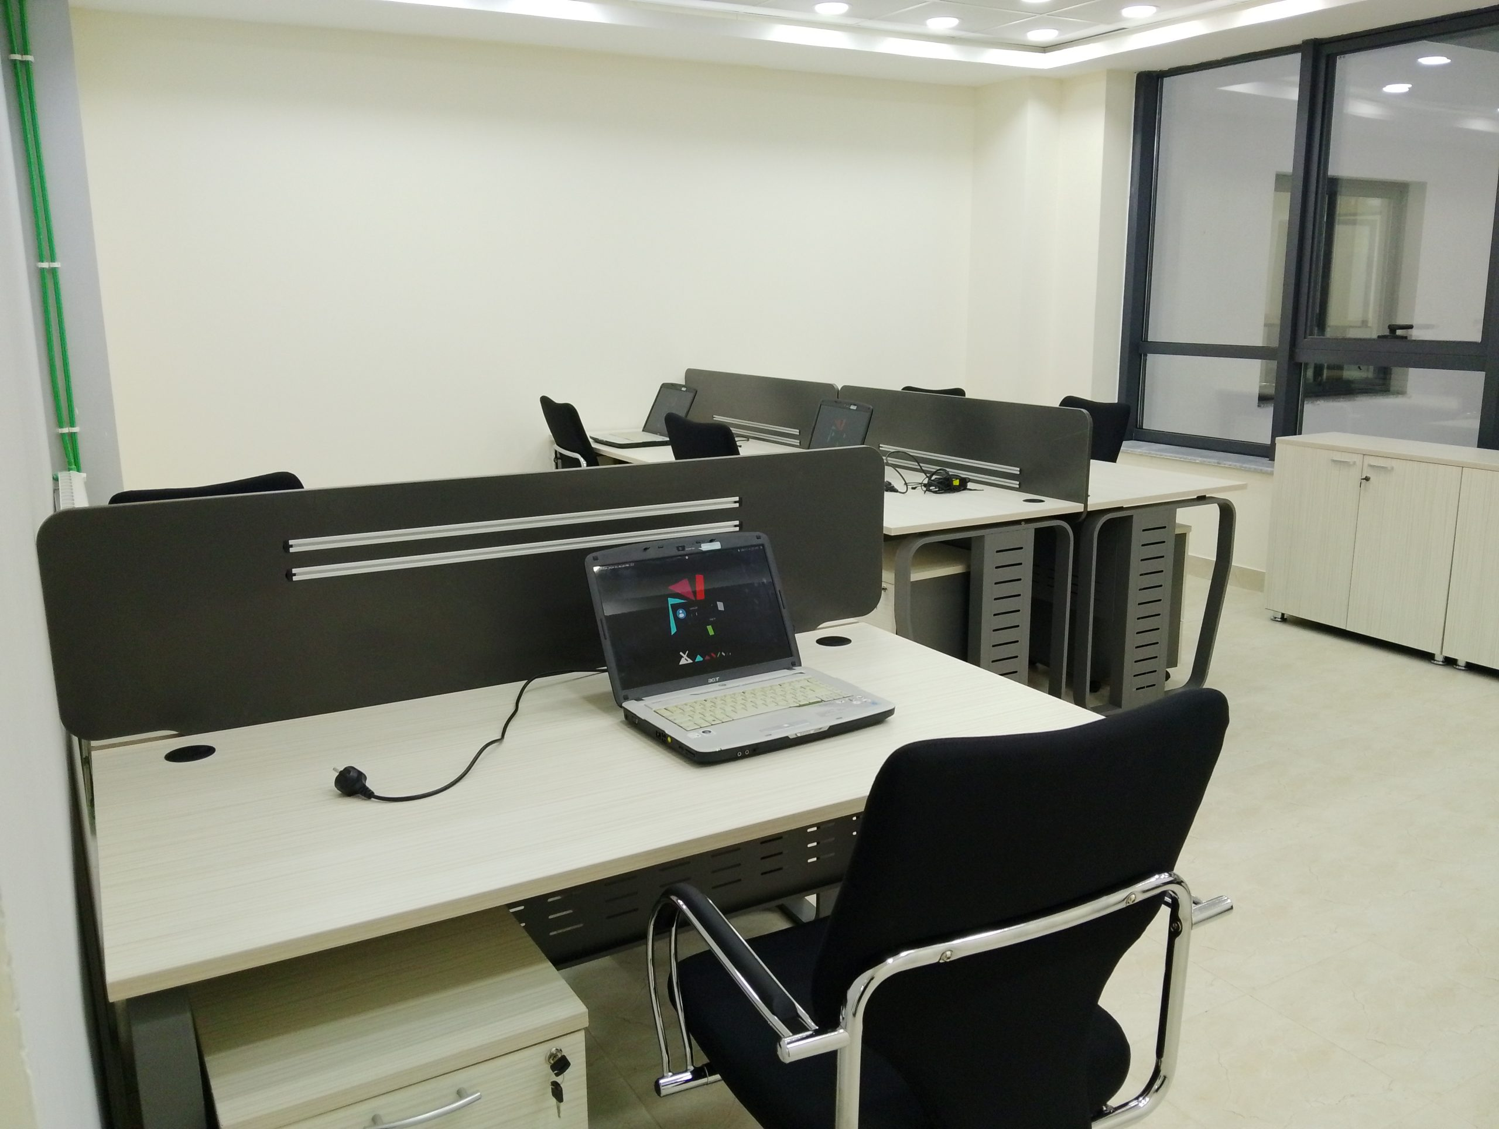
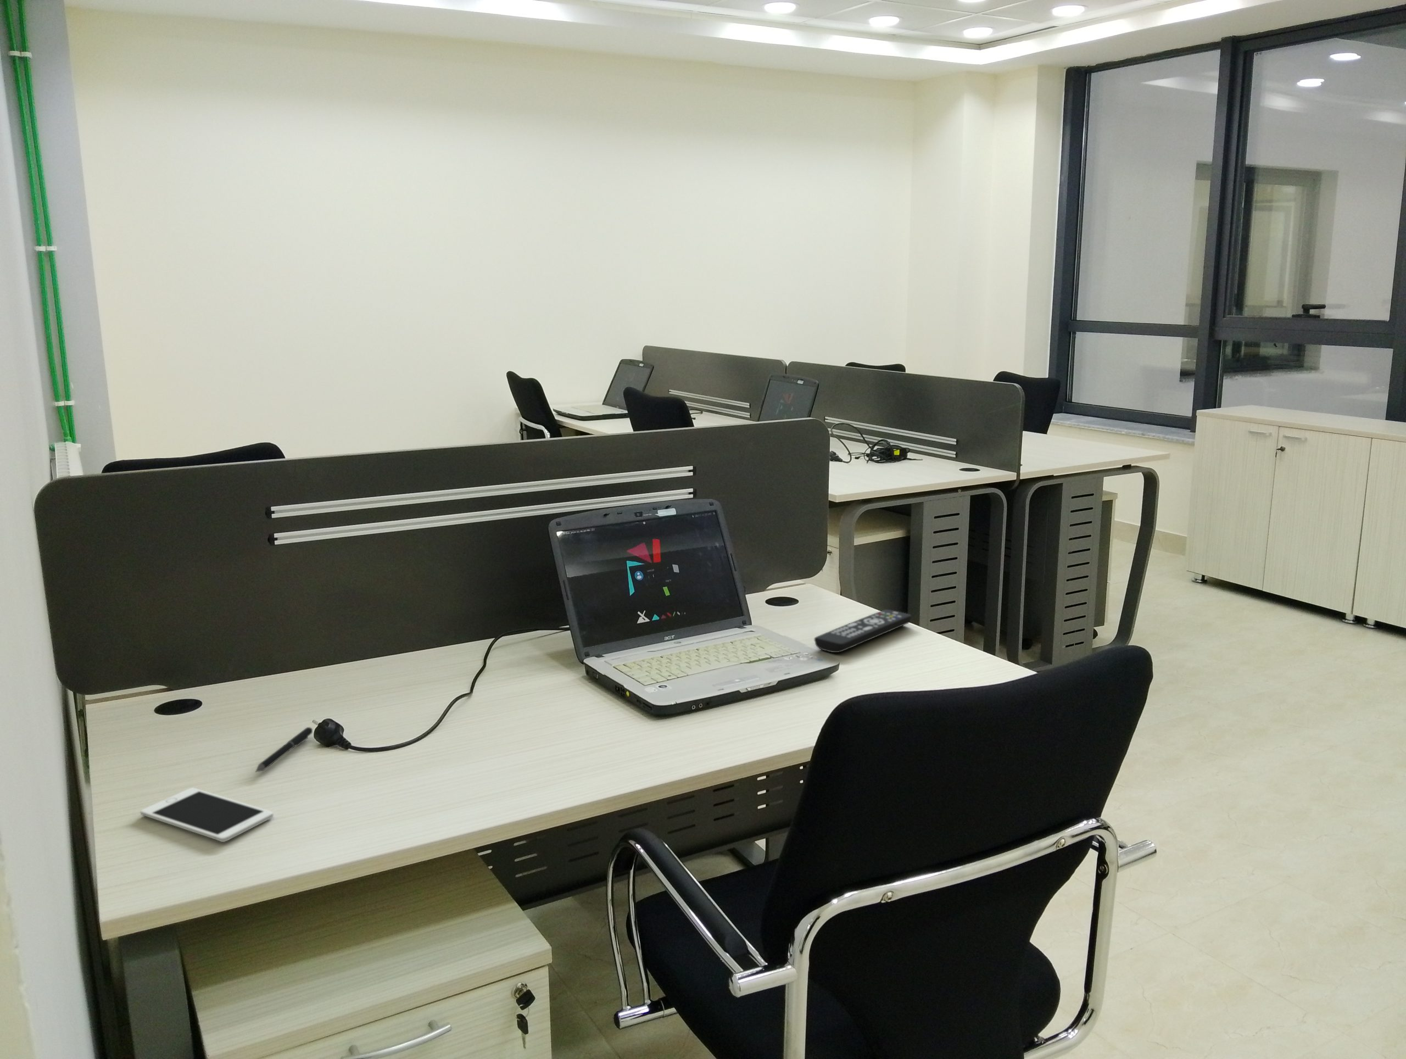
+ pen [255,726,313,773]
+ cell phone [139,788,274,842]
+ remote control [814,610,912,653]
